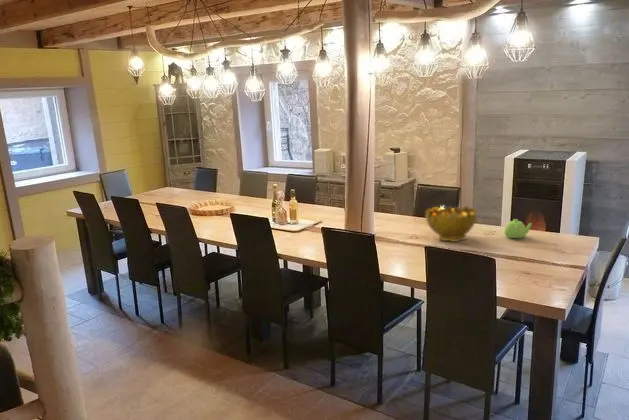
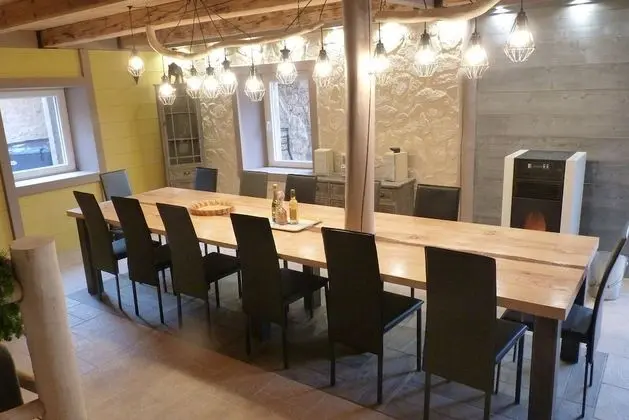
- teapot [503,218,533,240]
- decorative bowl [425,204,478,243]
